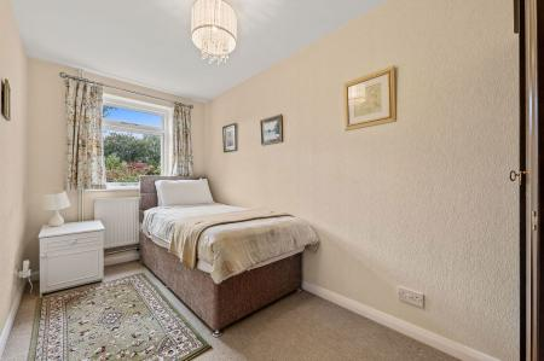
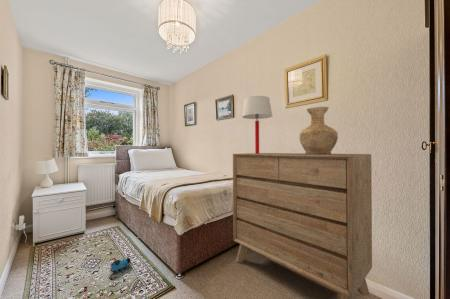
+ vase [299,106,339,155]
+ dresser [232,152,373,299]
+ toy train [109,256,134,274]
+ table lamp [241,95,273,154]
